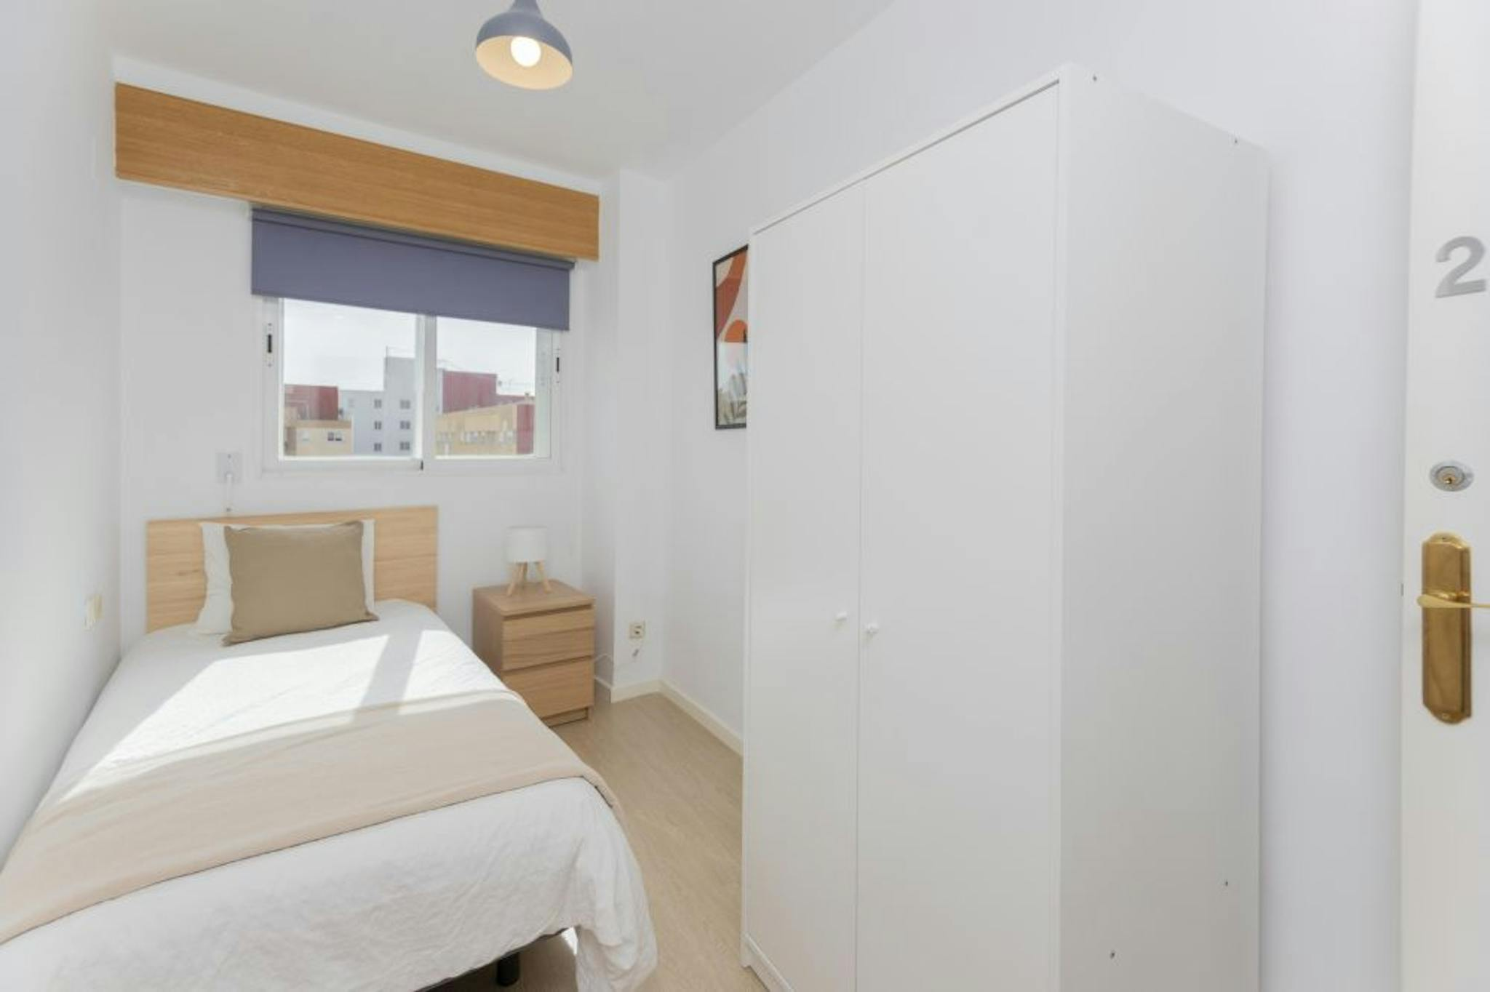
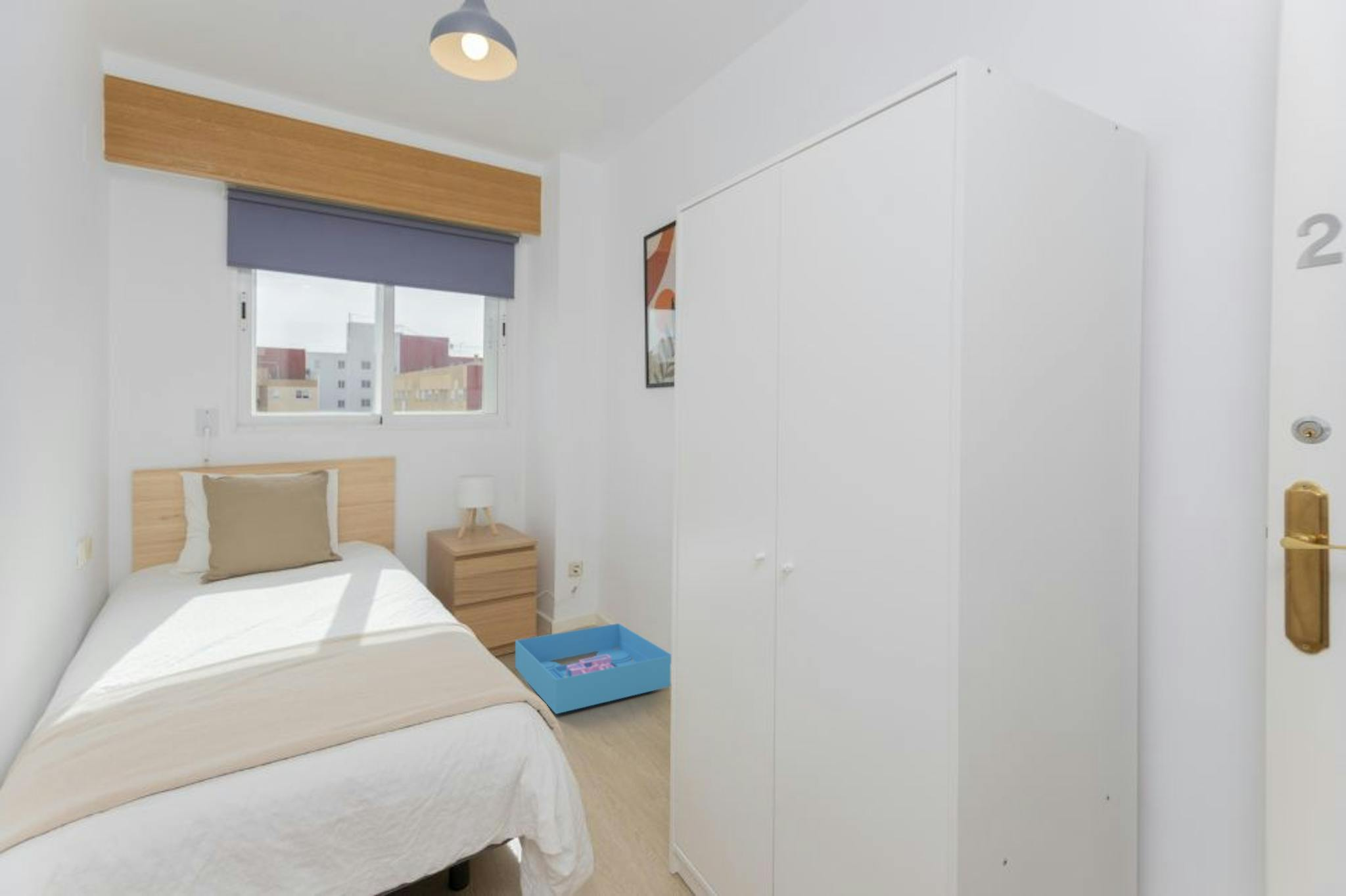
+ storage bin [515,623,672,715]
